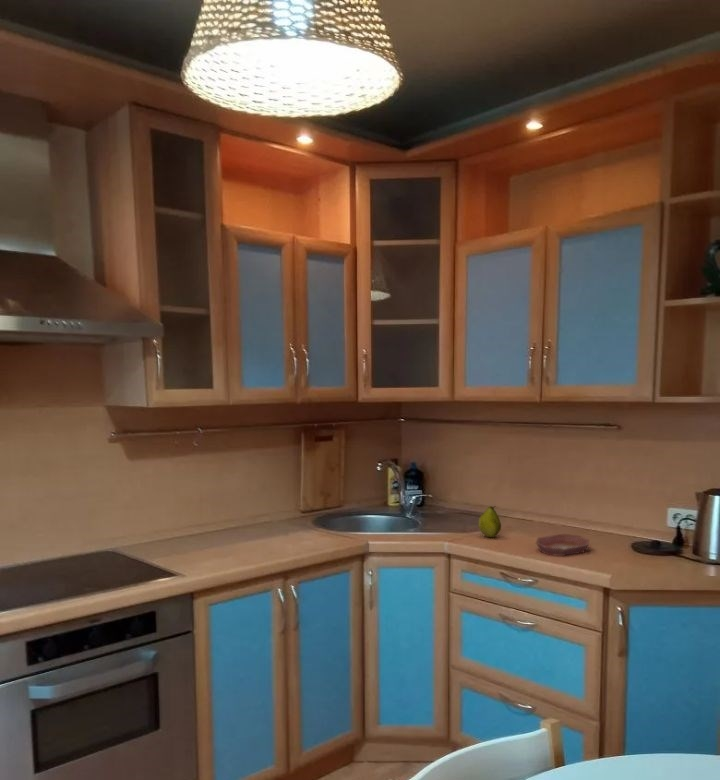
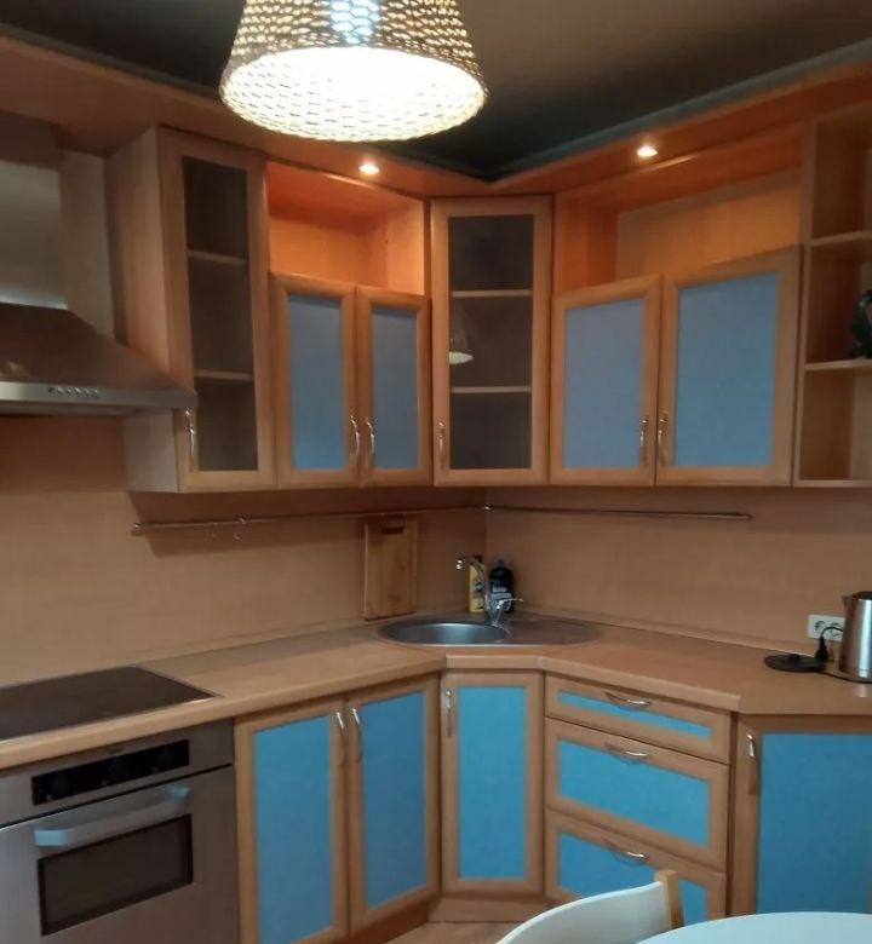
- fruit [477,505,502,538]
- bowl [535,533,590,557]
